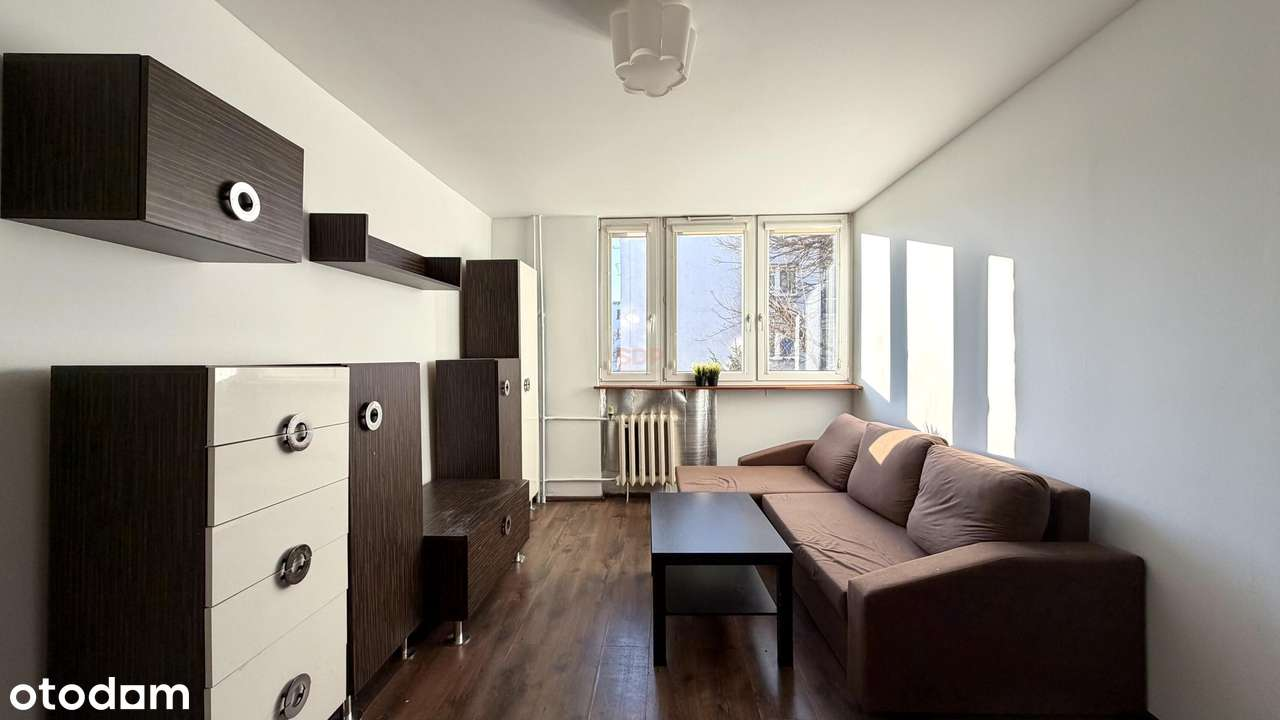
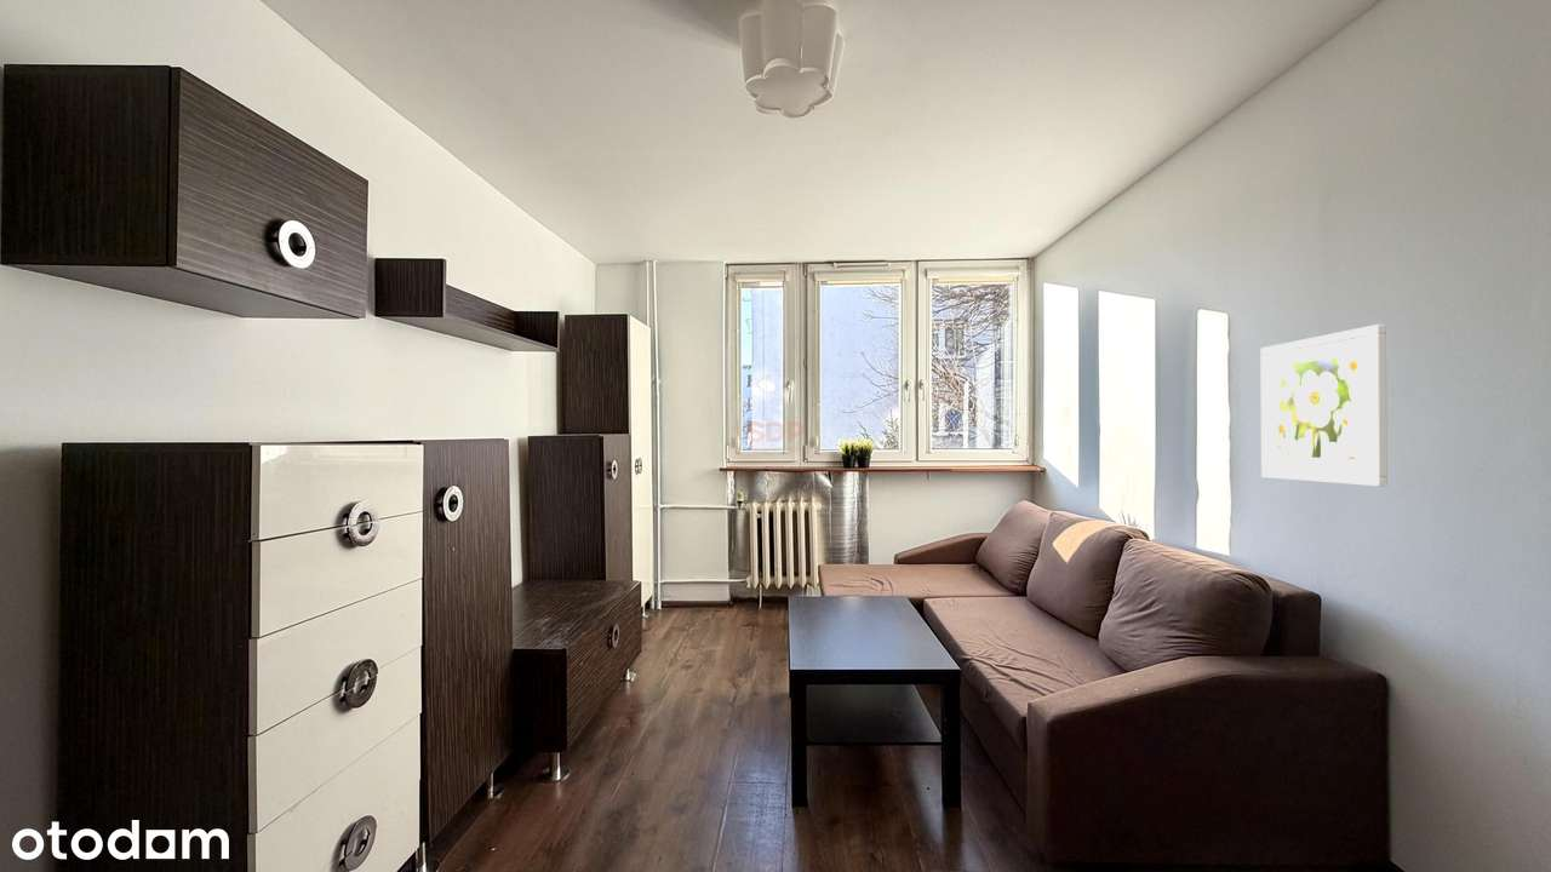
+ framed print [1260,323,1389,488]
